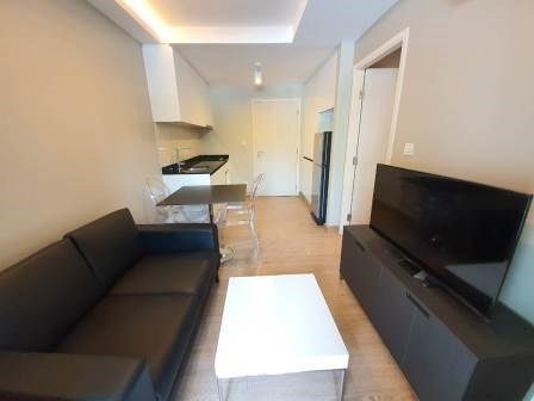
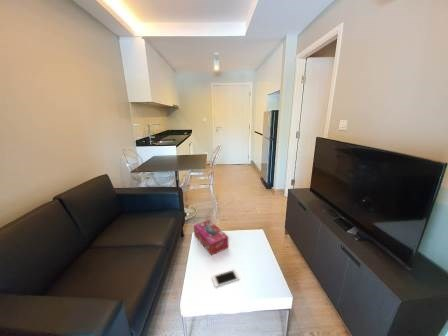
+ tissue box [193,219,229,256]
+ cell phone [211,269,240,288]
